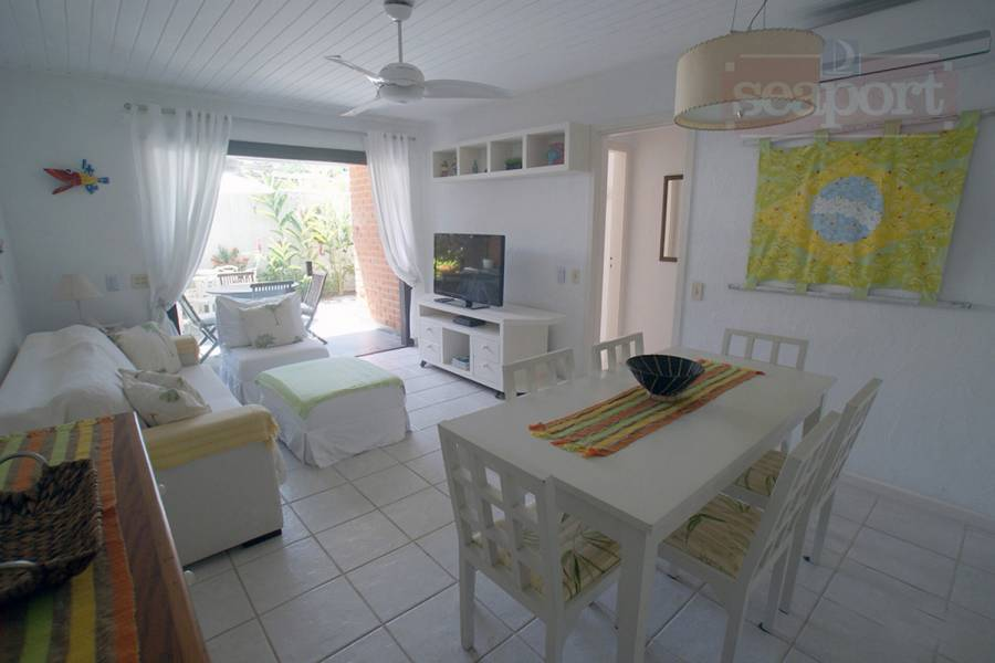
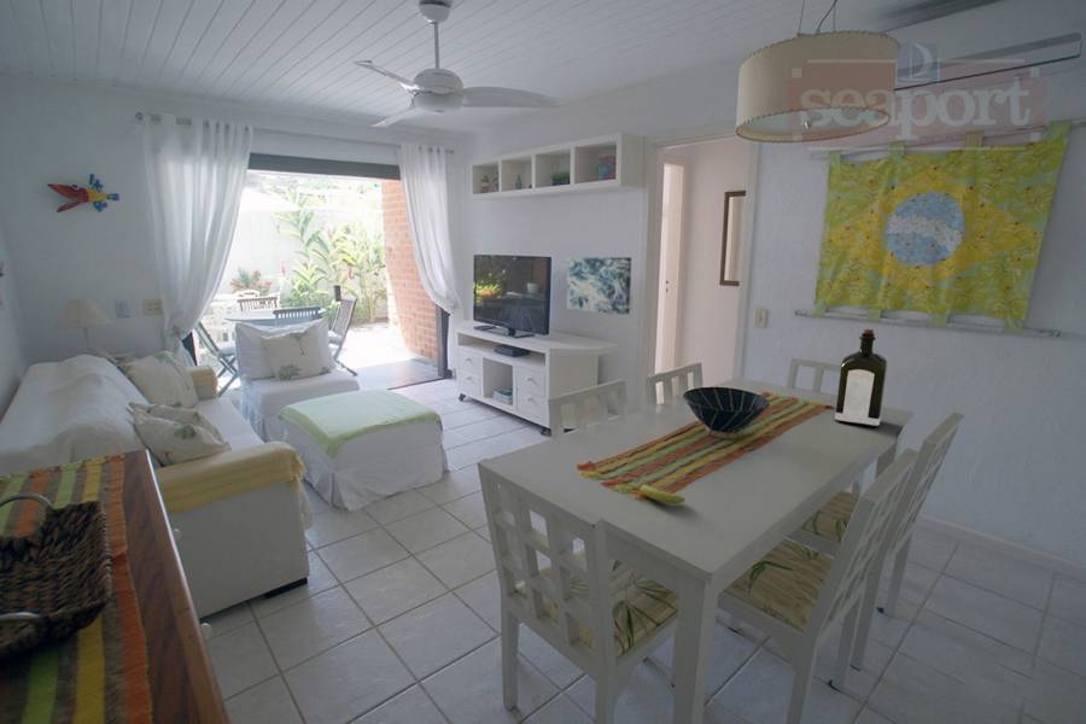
+ wall art [566,256,632,316]
+ fruit [640,481,685,504]
+ liquor [834,327,888,428]
